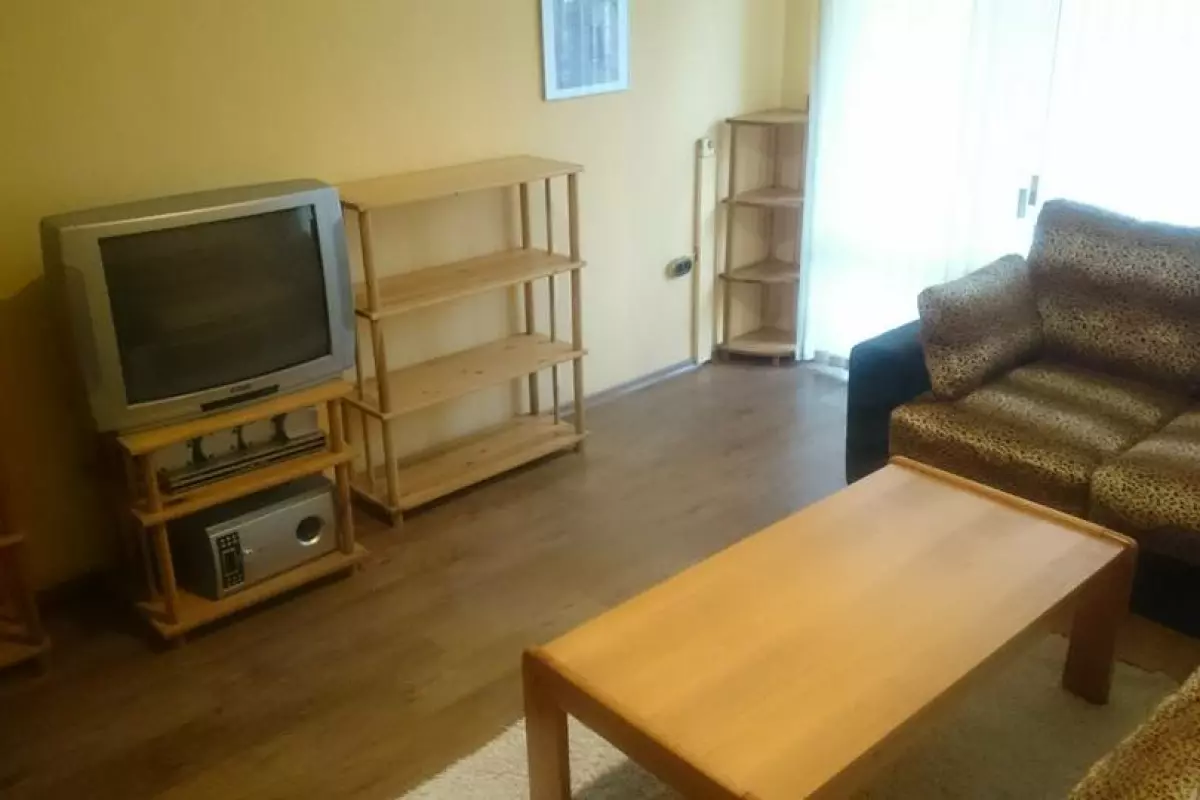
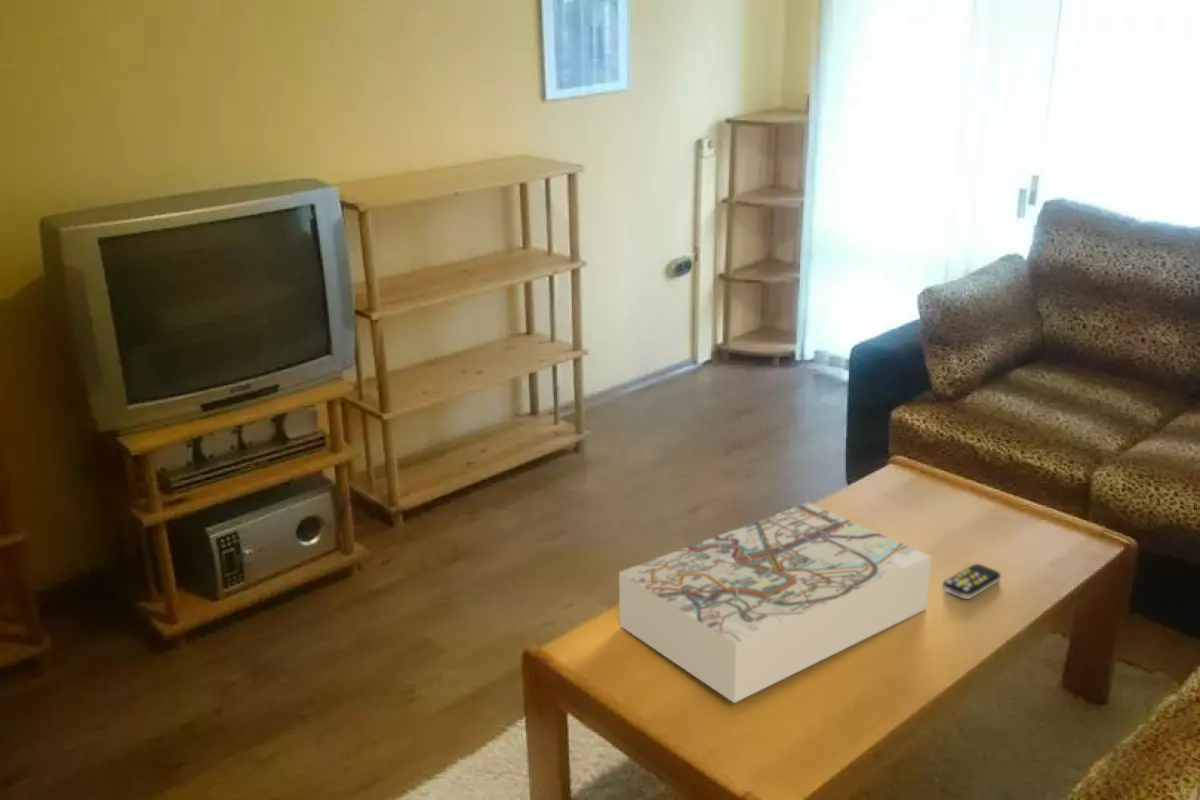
+ remote control [942,563,1002,600]
+ board game [618,502,932,704]
